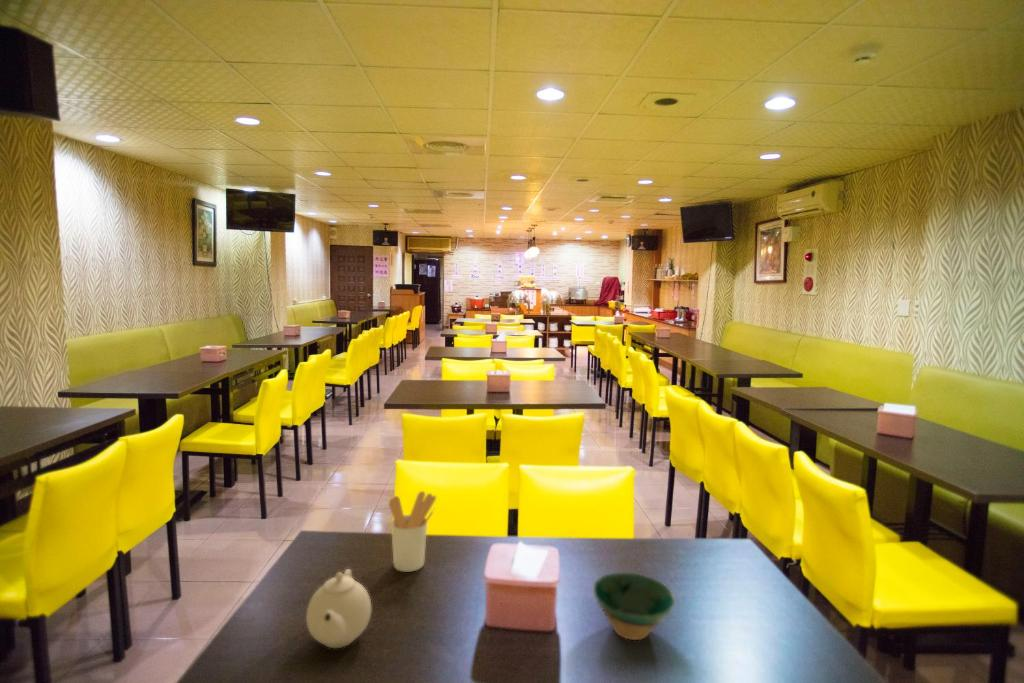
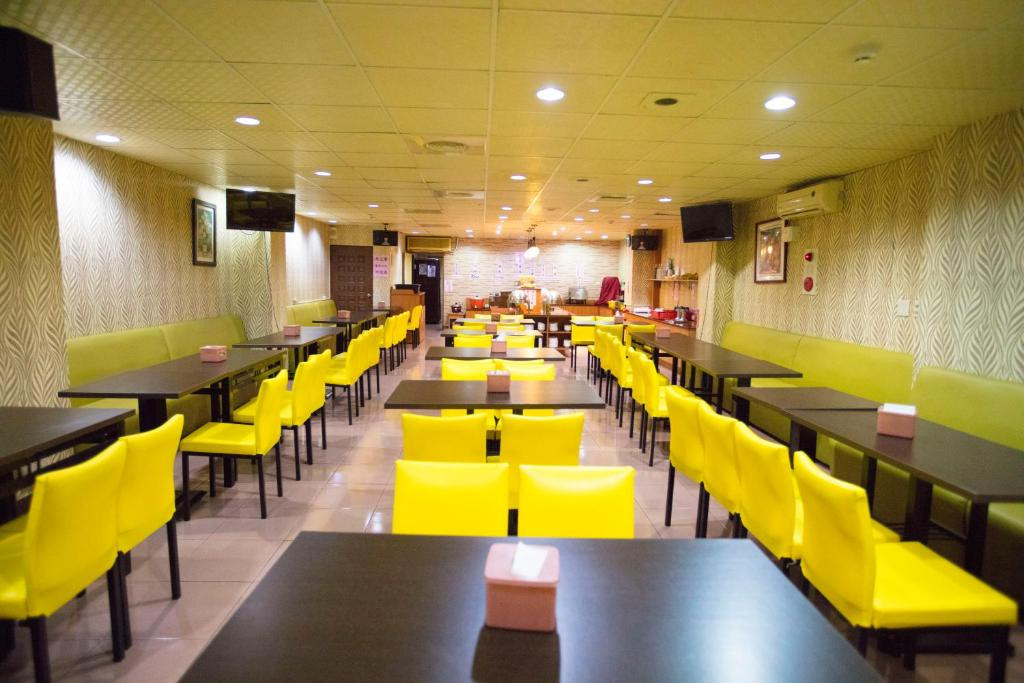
- bowl [592,572,676,641]
- utensil holder [388,490,437,573]
- teapot [305,568,372,649]
